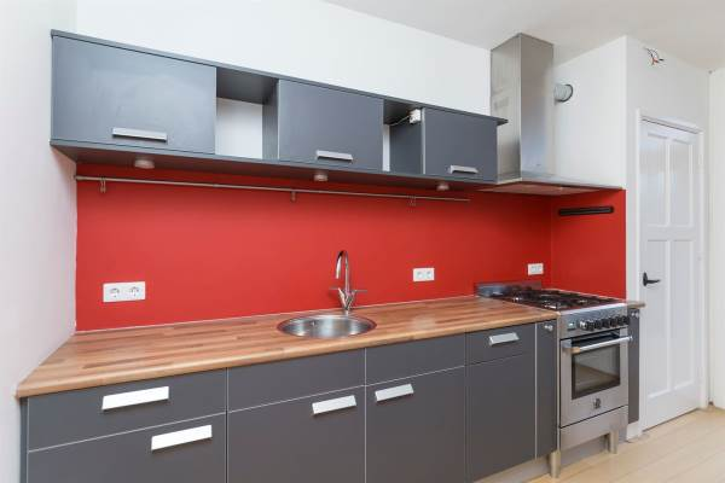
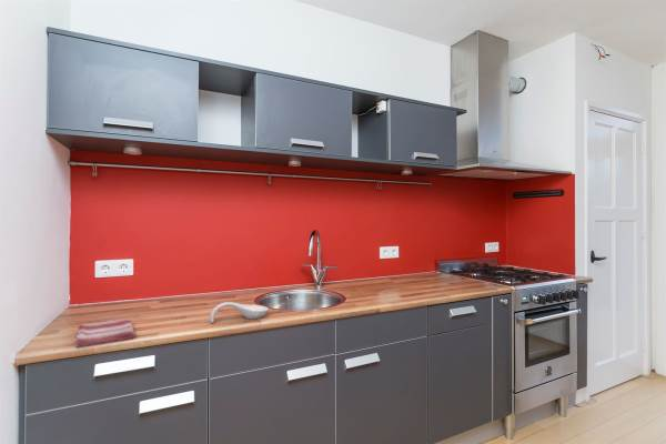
+ dish towel [74,317,137,349]
+ spoon rest [209,301,270,324]
